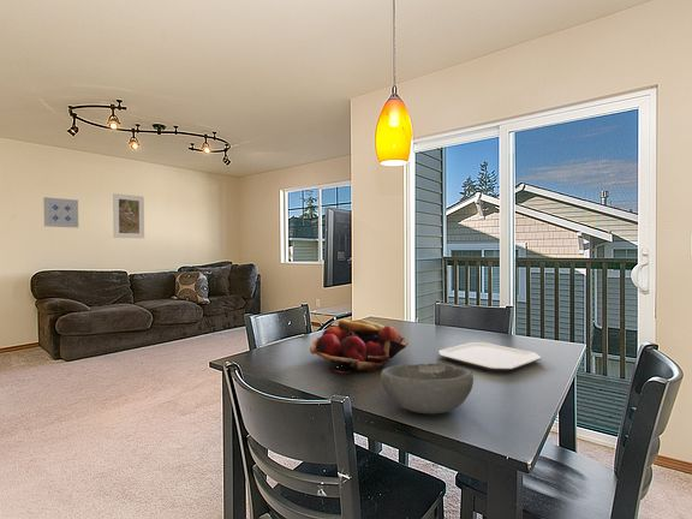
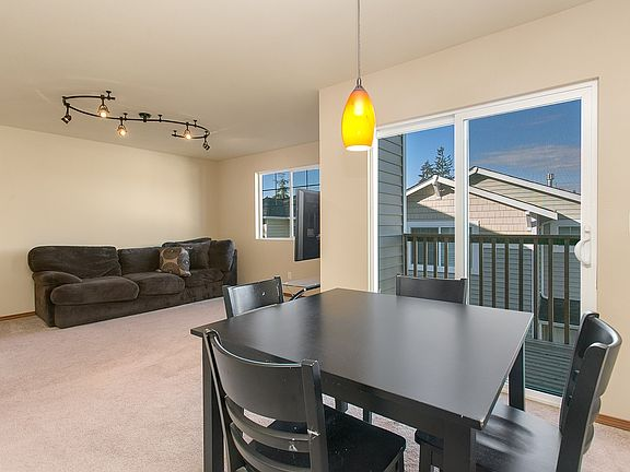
- plate [437,341,543,372]
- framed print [112,192,145,239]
- fruit basket [309,318,410,375]
- wall art [42,196,79,229]
- bowl [380,362,475,414]
